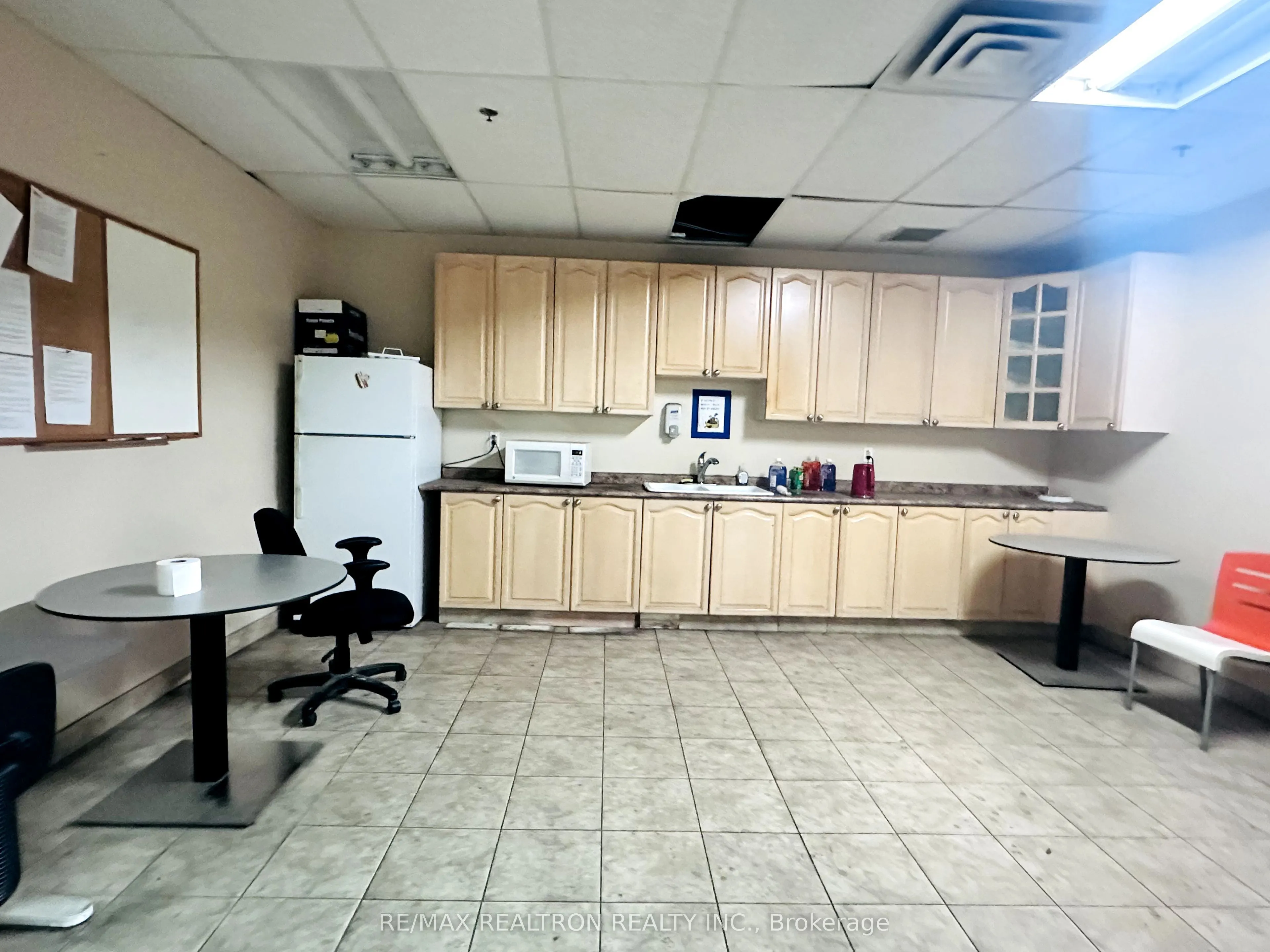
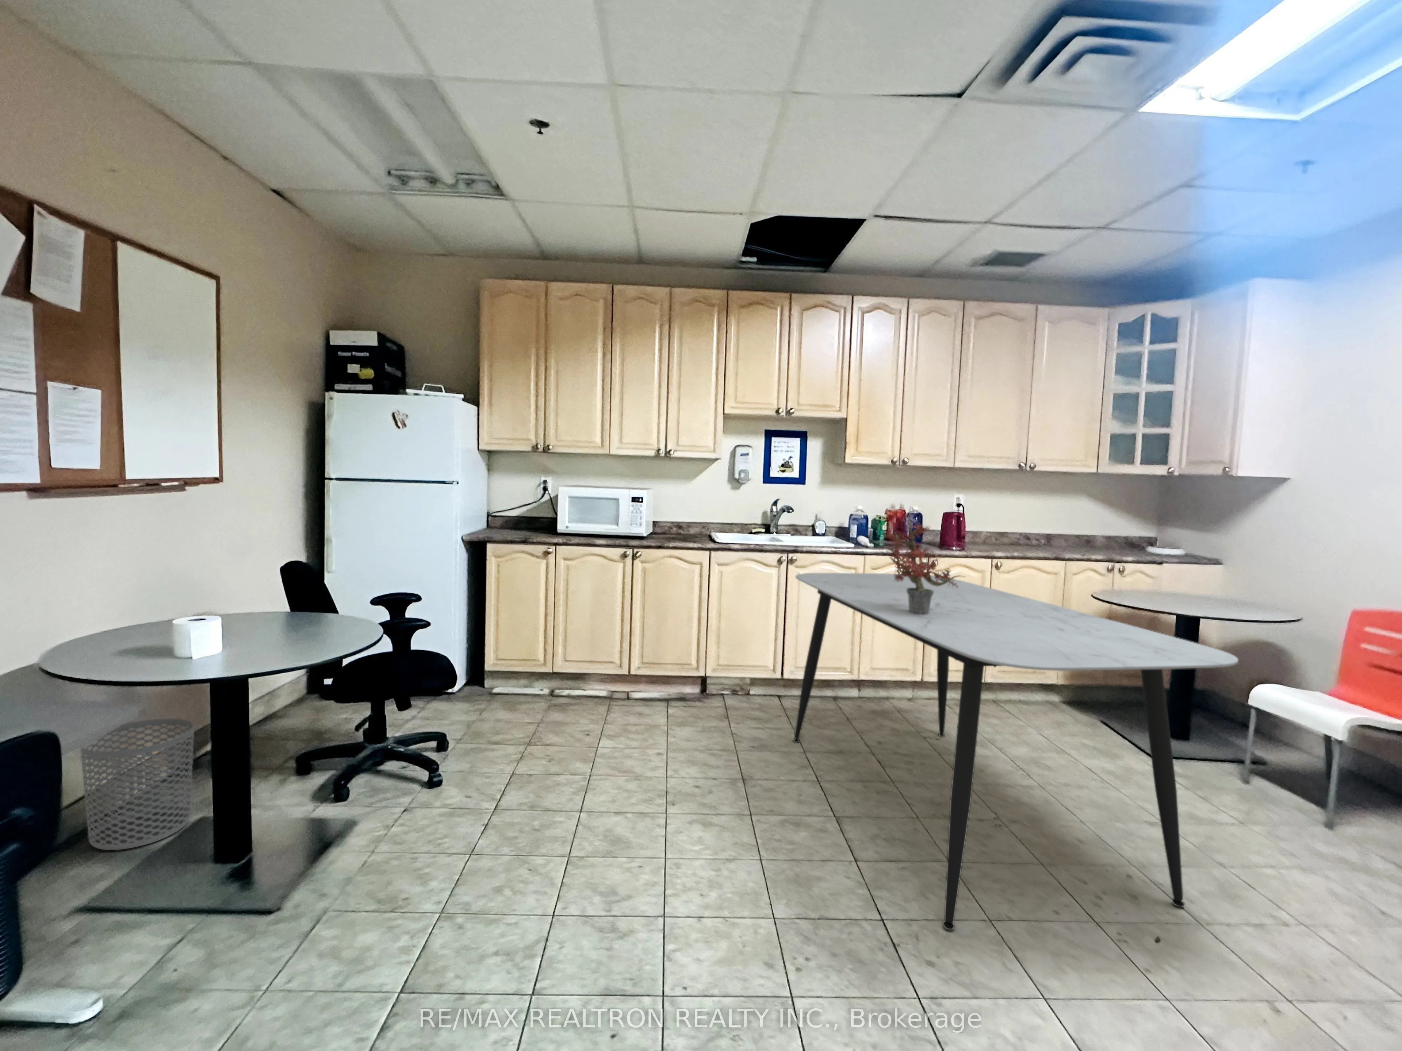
+ dining table [793,573,1239,931]
+ potted plant [881,506,966,615]
+ waste bin [79,719,194,851]
